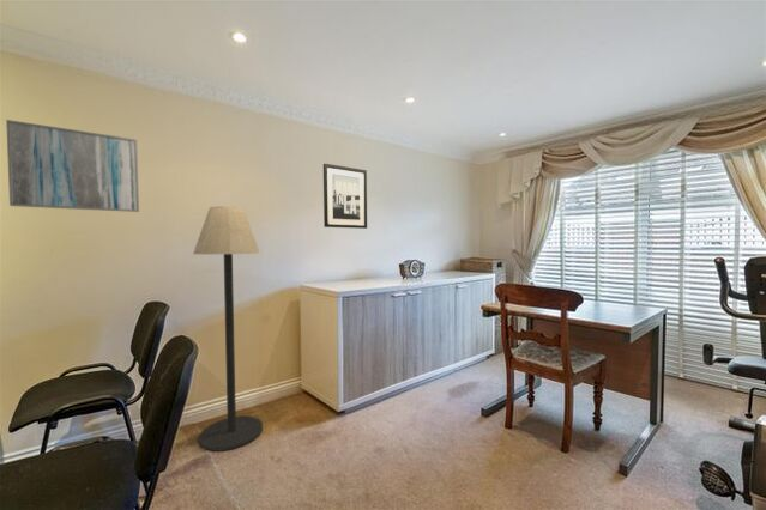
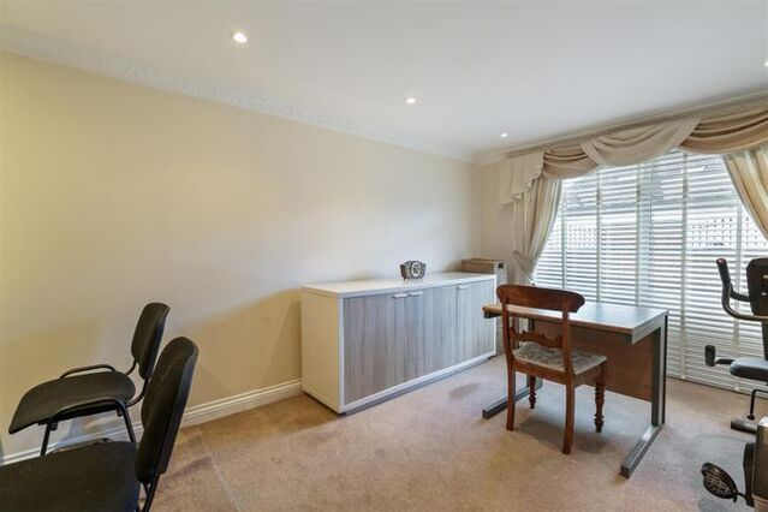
- wall art [5,119,140,213]
- floor lamp [192,205,264,453]
- wall art [322,163,368,230]
